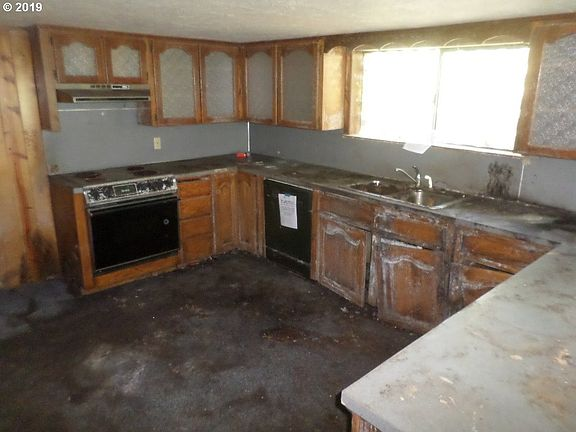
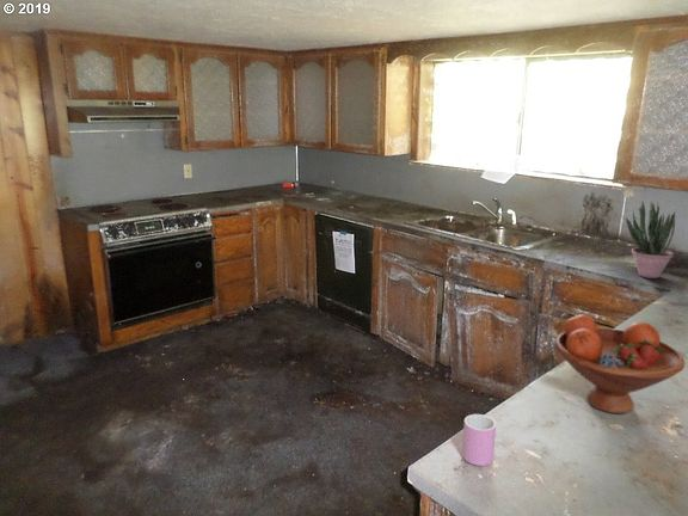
+ potted plant [625,201,676,280]
+ fruit bowl [553,313,687,414]
+ cup [461,413,497,467]
